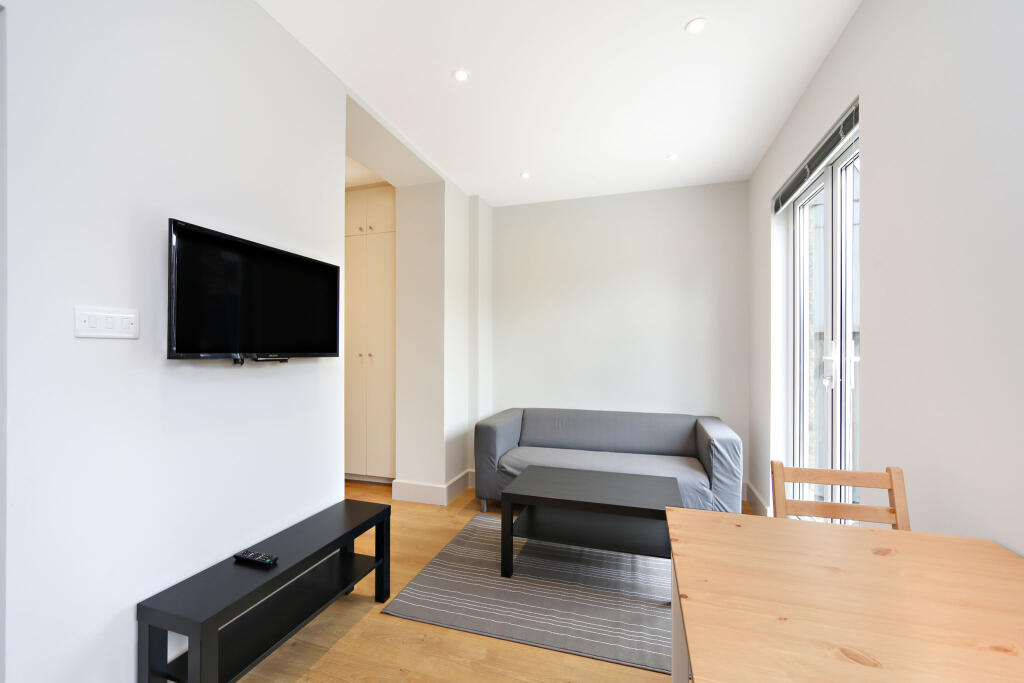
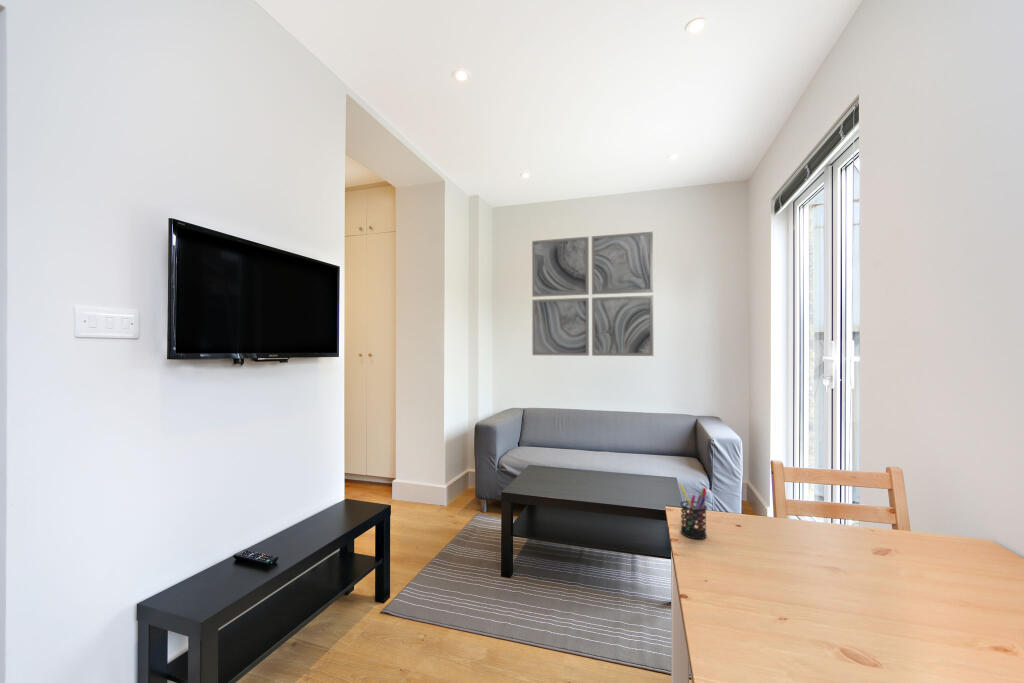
+ wall art [531,231,654,357]
+ pen holder [678,483,708,540]
